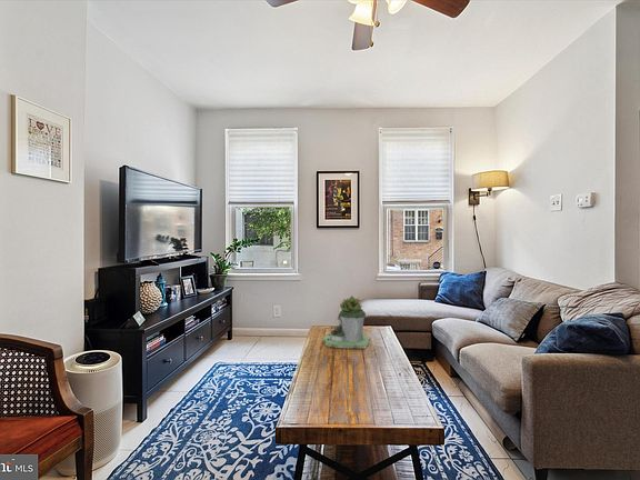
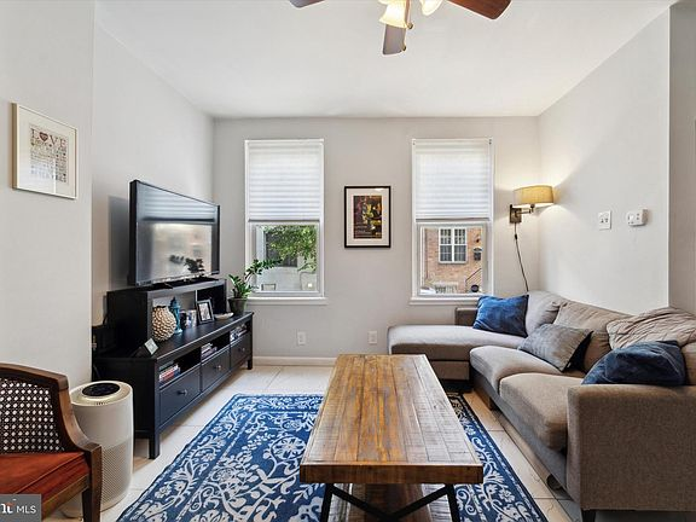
- succulent planter [322,294,370,350]
